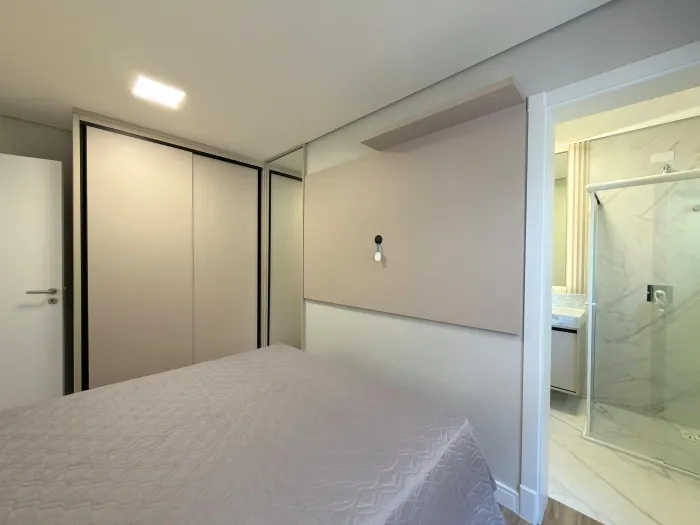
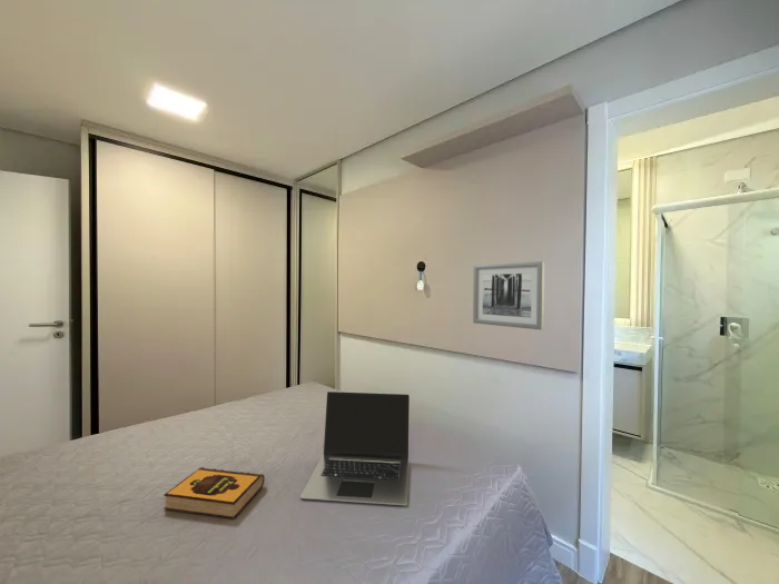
+ hardback book [162,466,266,519]
+ laptop [299,389,411,506]
+ wall art [472,260,545,331]
